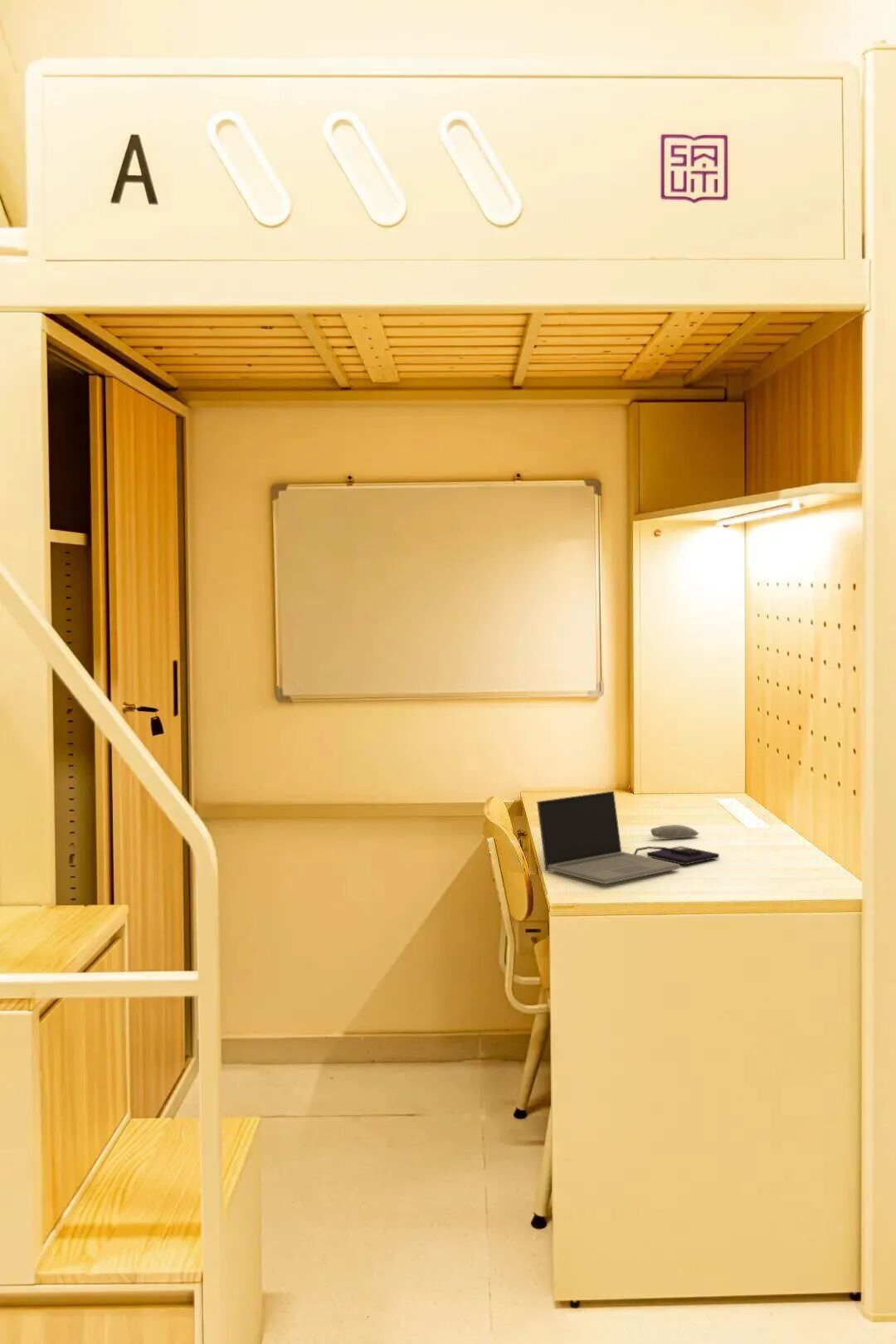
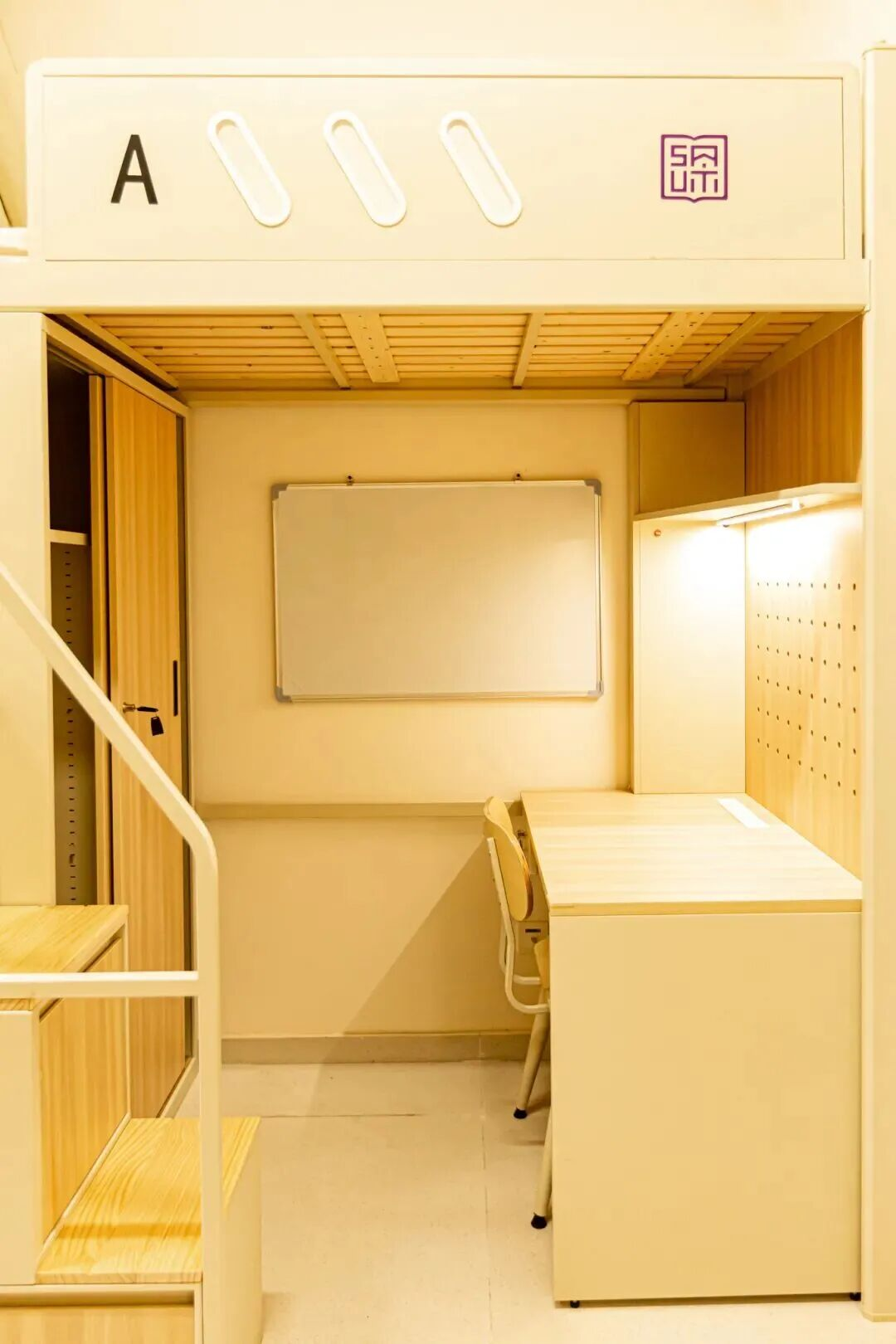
- computer mouse [650,824,699,839]
- laptop computer [536,791,720,884]
